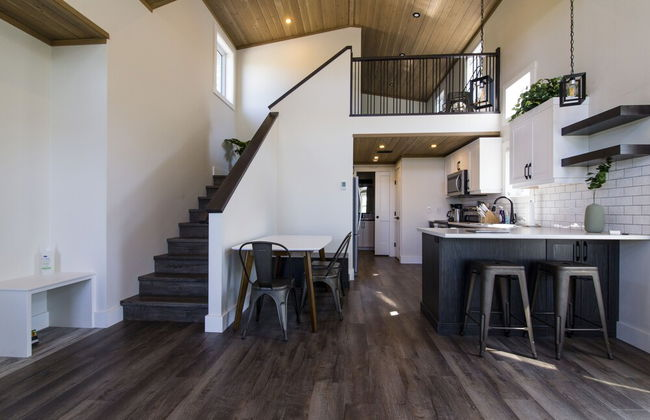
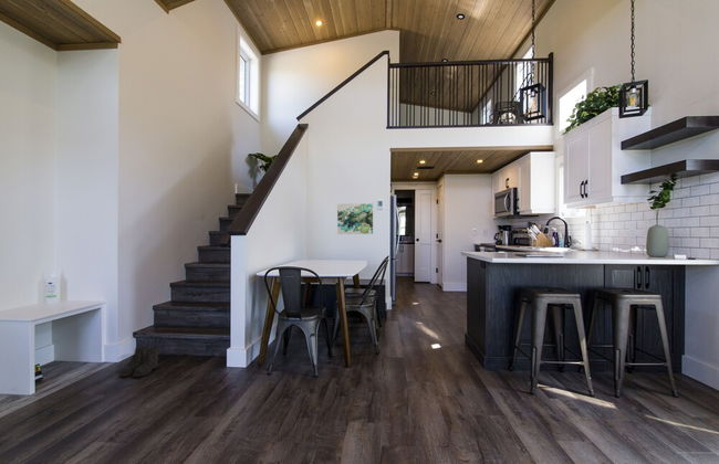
+ boots [118,346,159,378]
+ wall art [336,202,374,235]
